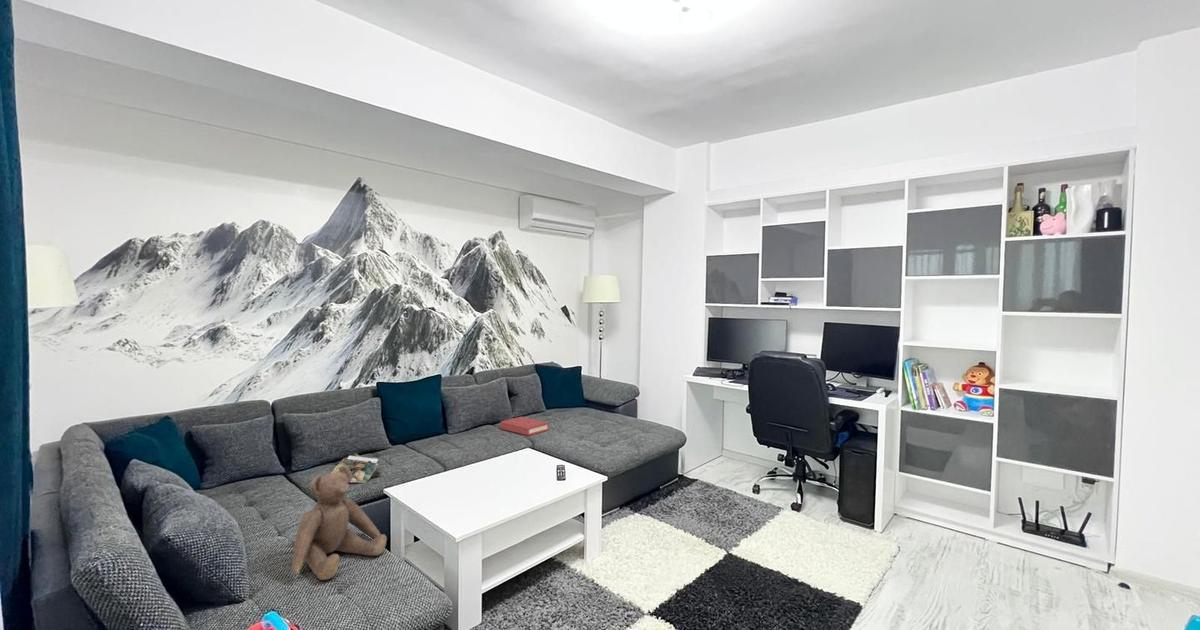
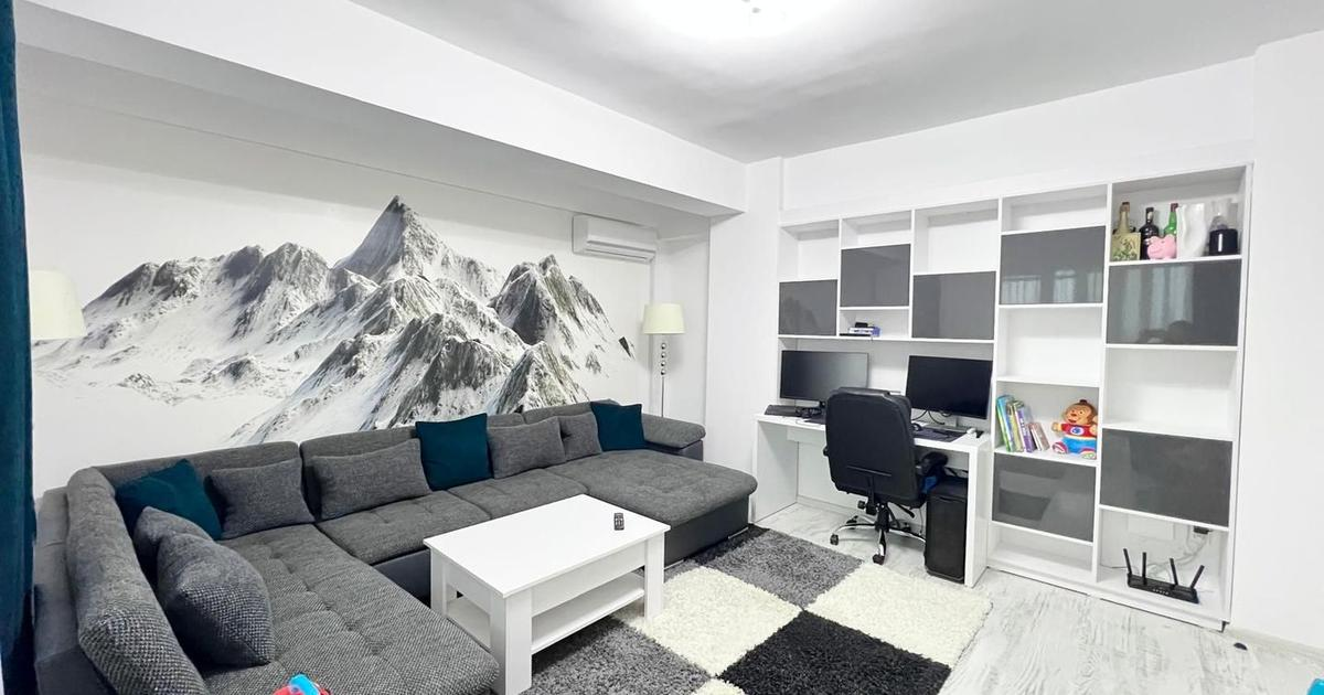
- hardback book [499,416,550,437]
- magazine [330,452,382,484]
- teddy bear [290,466,388,581]
